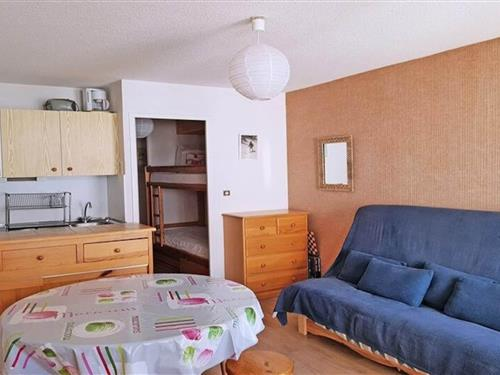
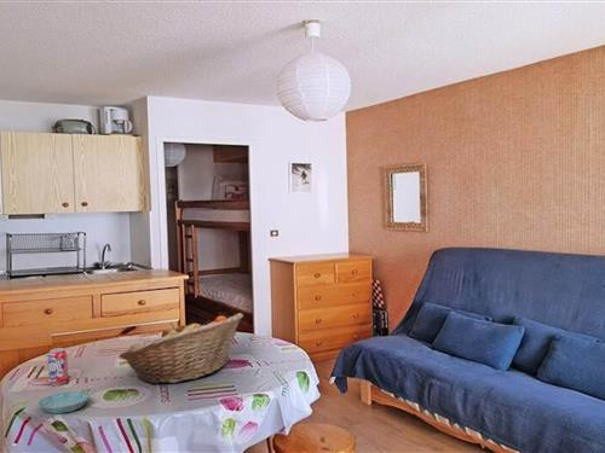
+ beverage can [47,347,69,387]
+ fruit basket [119,312,244,385]
+ saucer [38,390,91,414]
